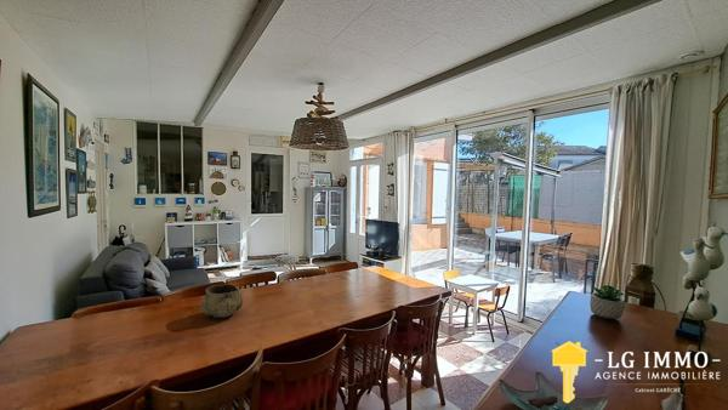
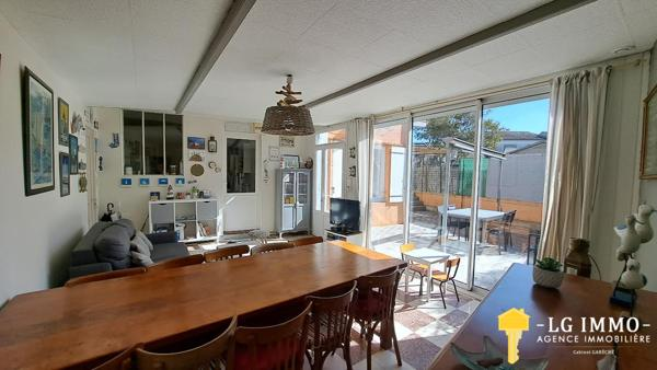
- decorative bowl [200,283,244,319]
